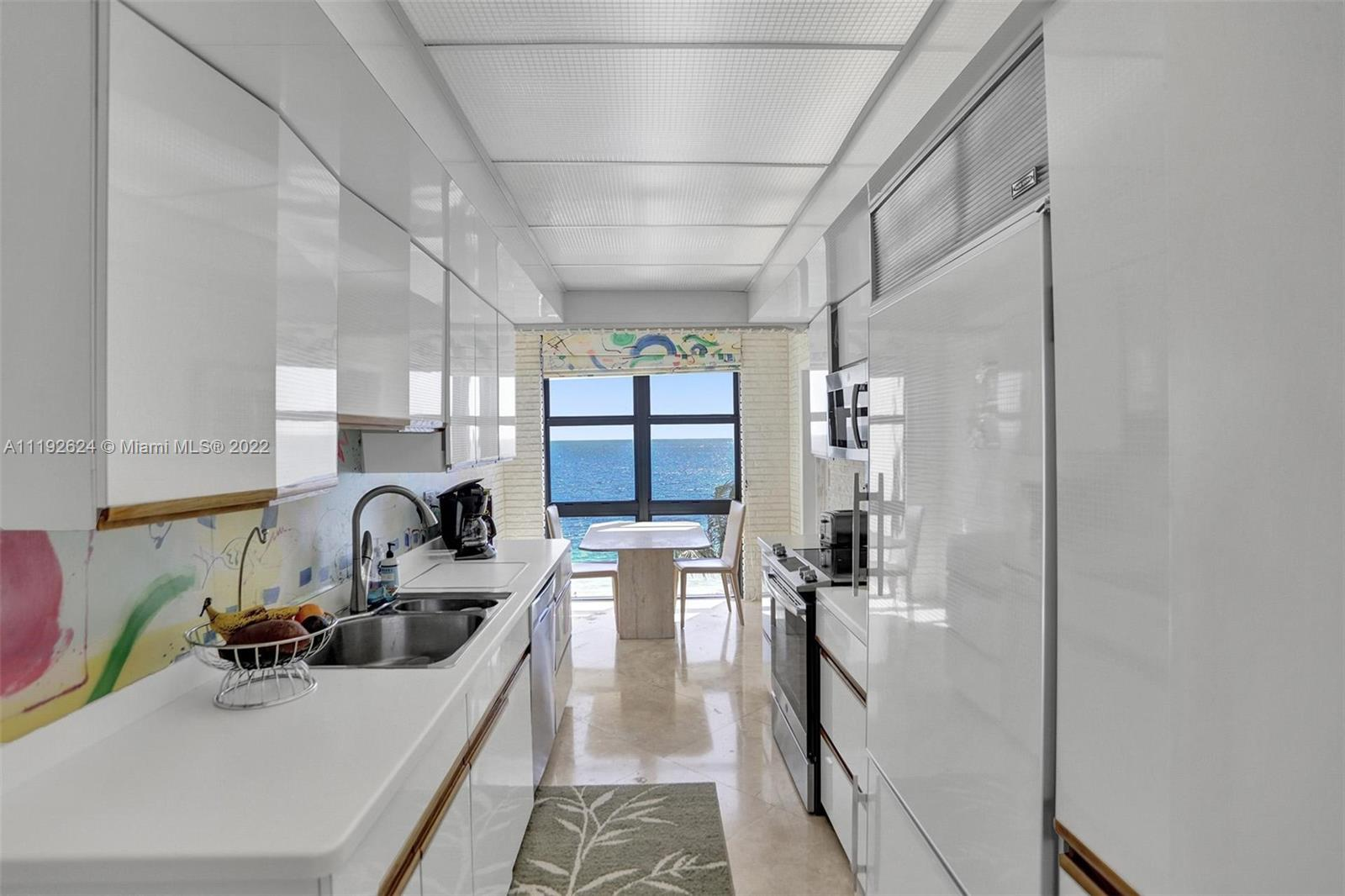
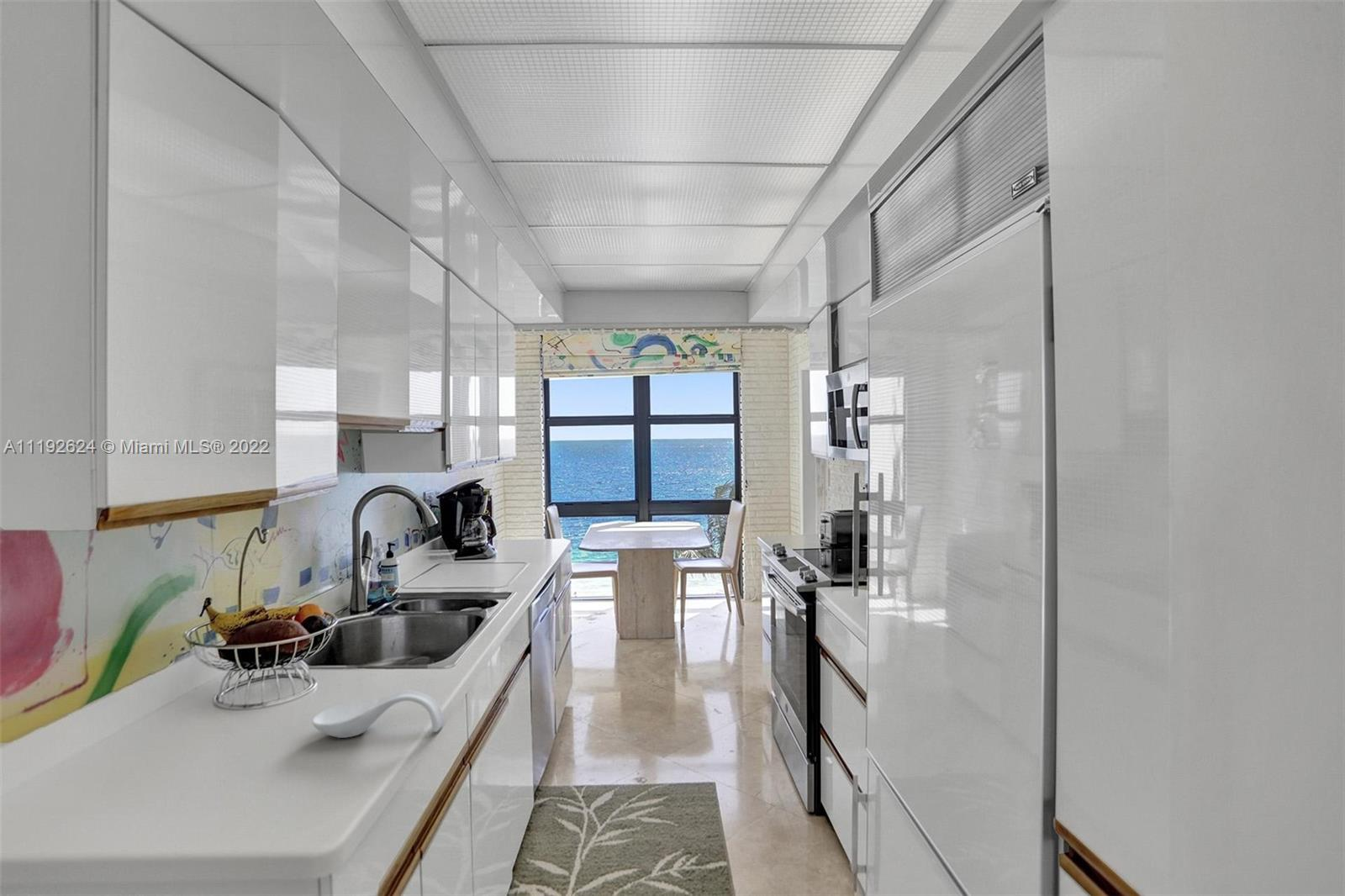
+ spoon rest [311,690,445,739]
